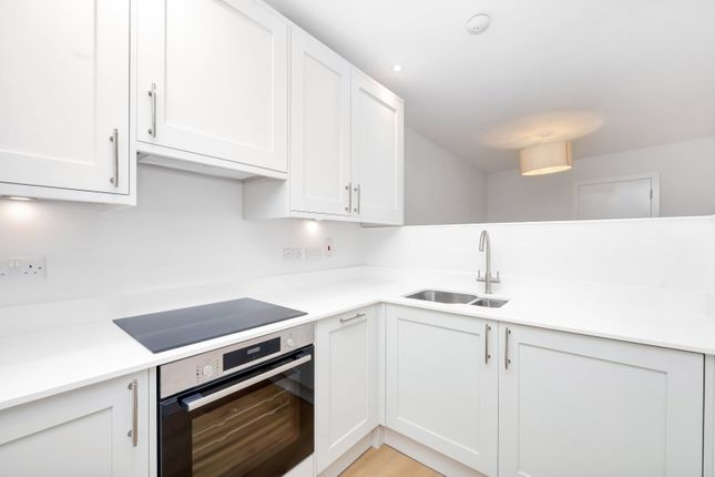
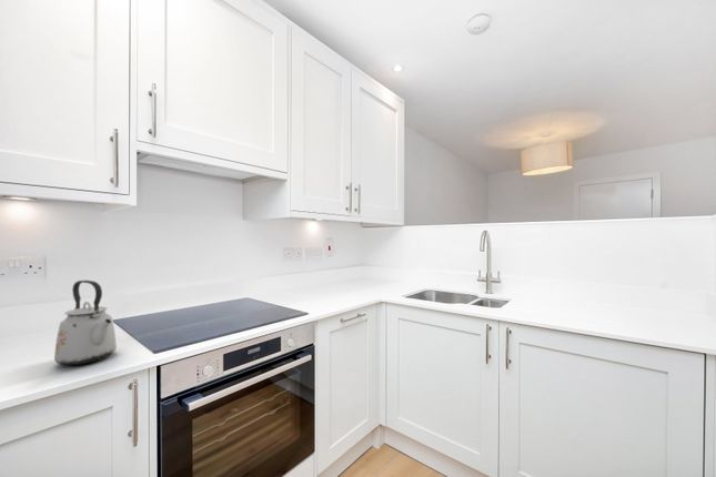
+ kettle [53,280,118,366]
